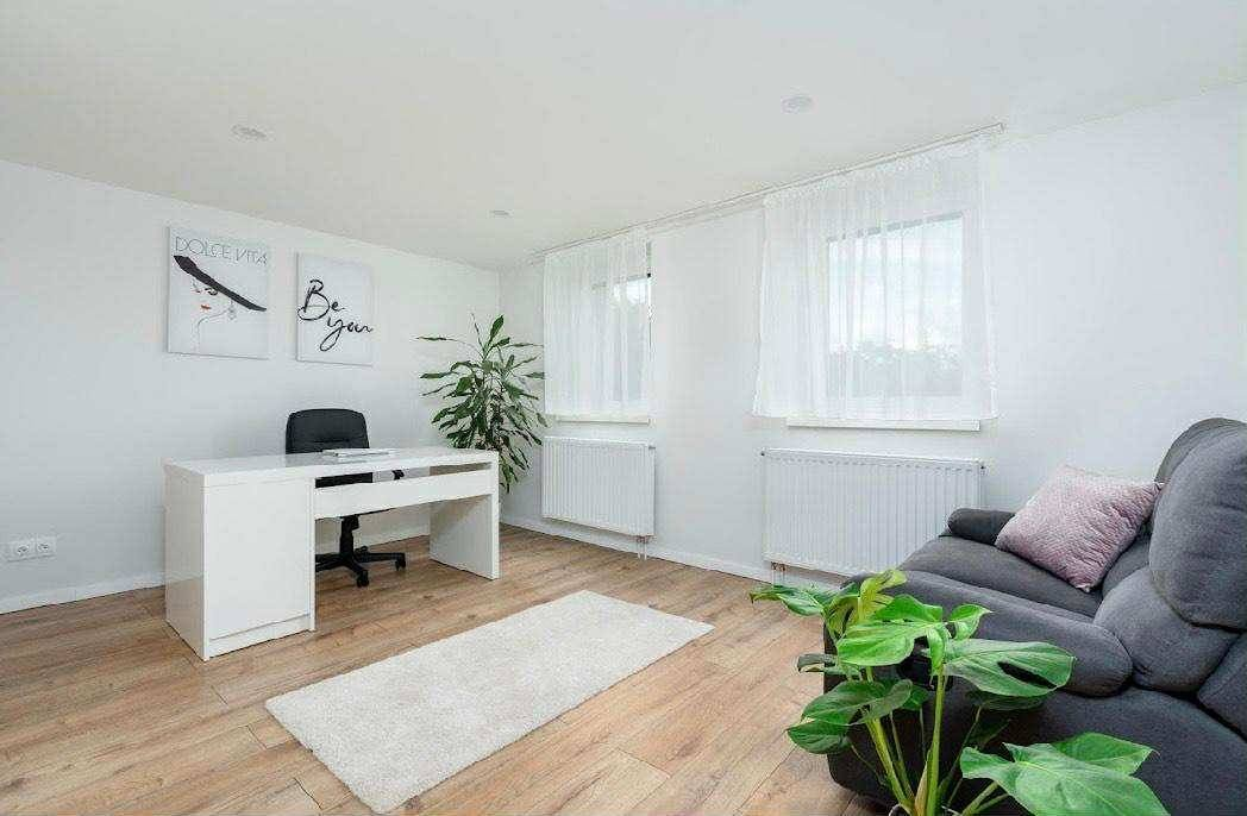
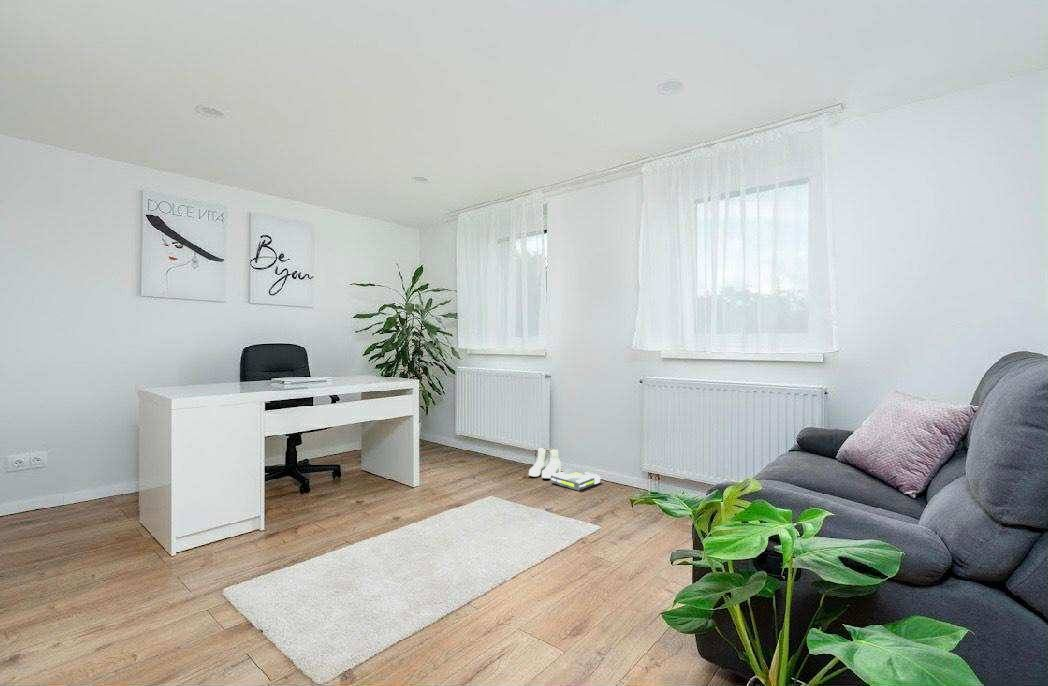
+ boots [528,446,562,480]
+ box [550,468,601,491]
